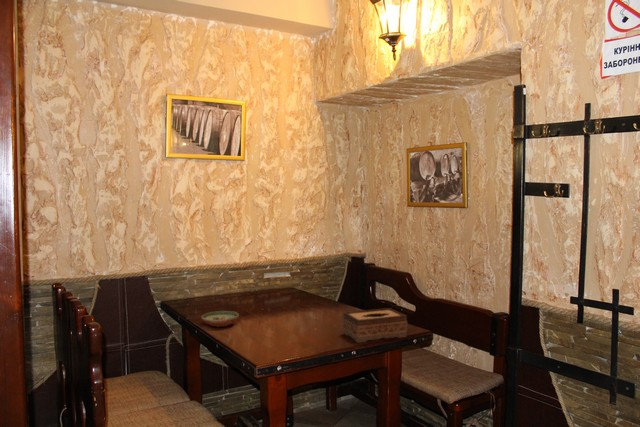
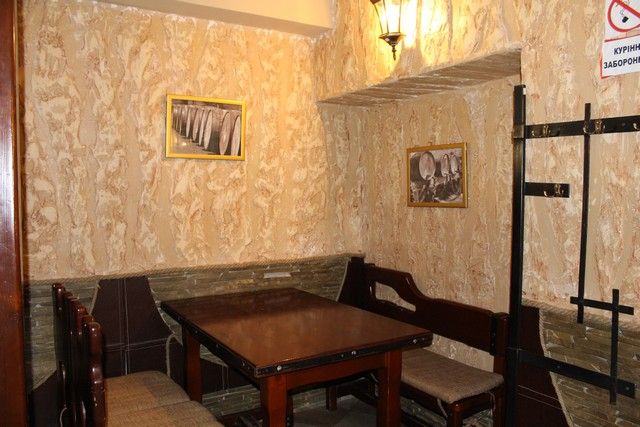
- tissue box [342,307,408,344]
- decorative bowl [200,310,240,328]
